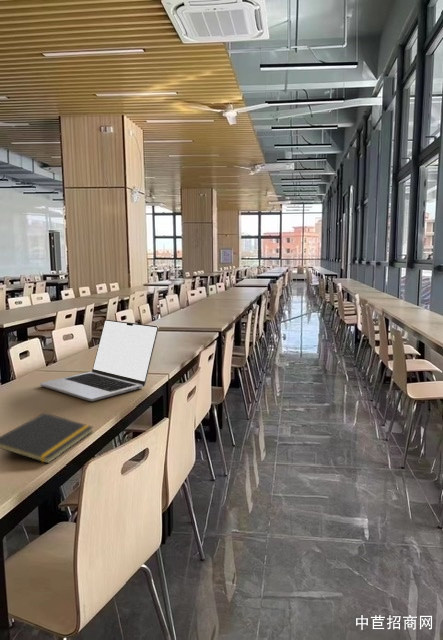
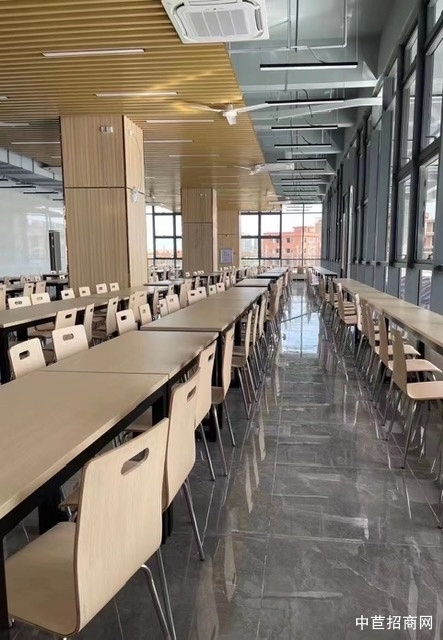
- notepad [0,412,94,464]
- laptop [39,319,160,403]
